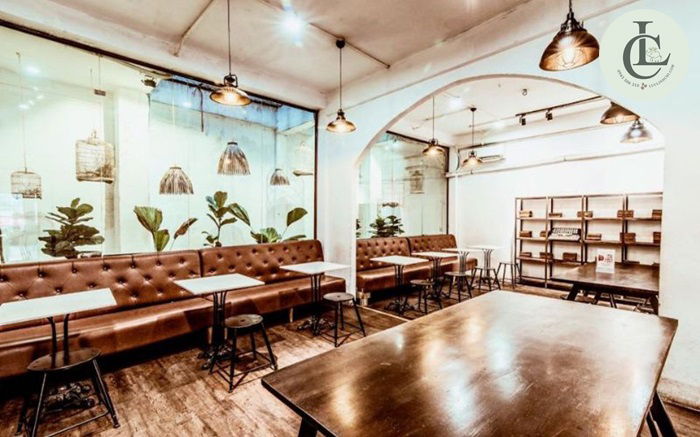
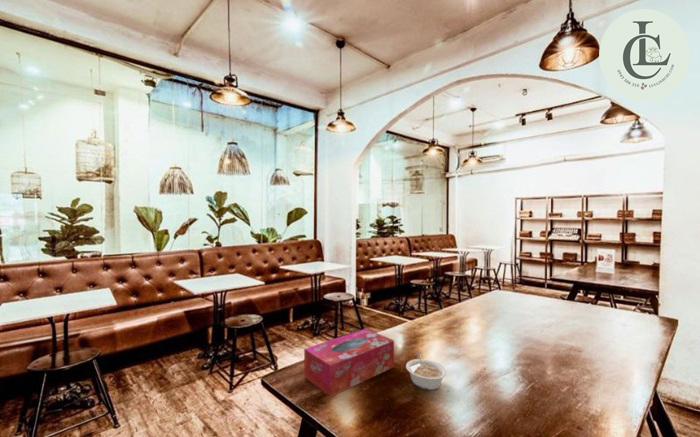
+ legume [405,352,448,391]
+ tissue box [303,328,395,398]
